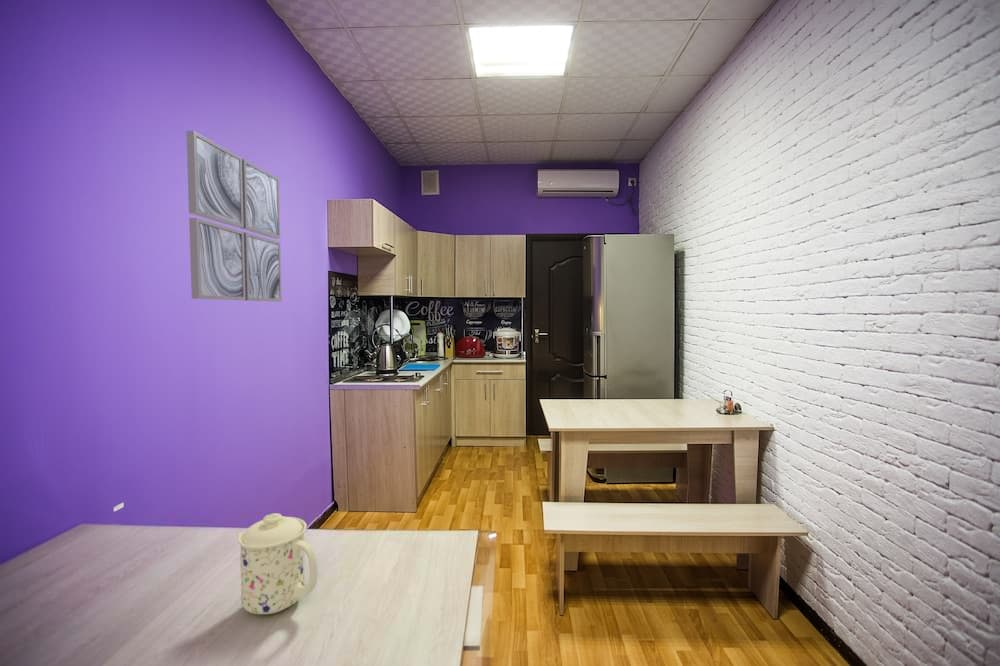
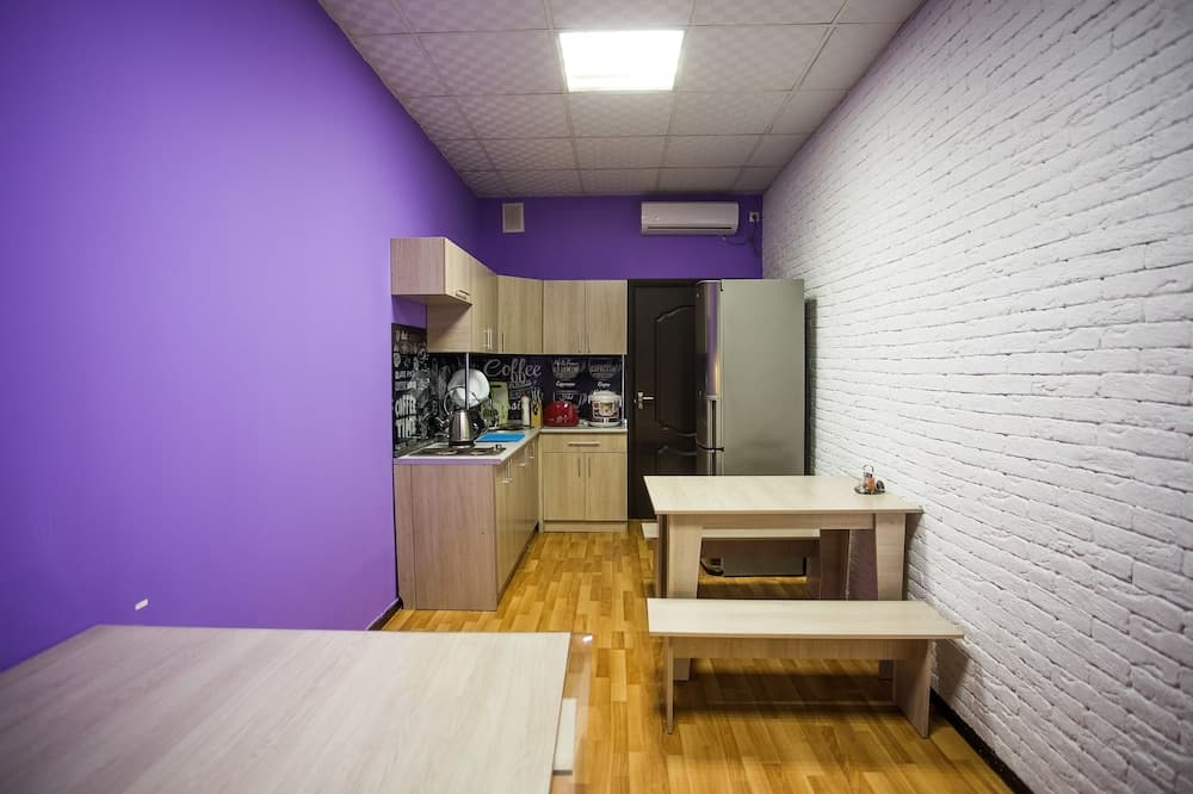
- wall art [185,130,283,303]
- mug [237,512,318,615]
